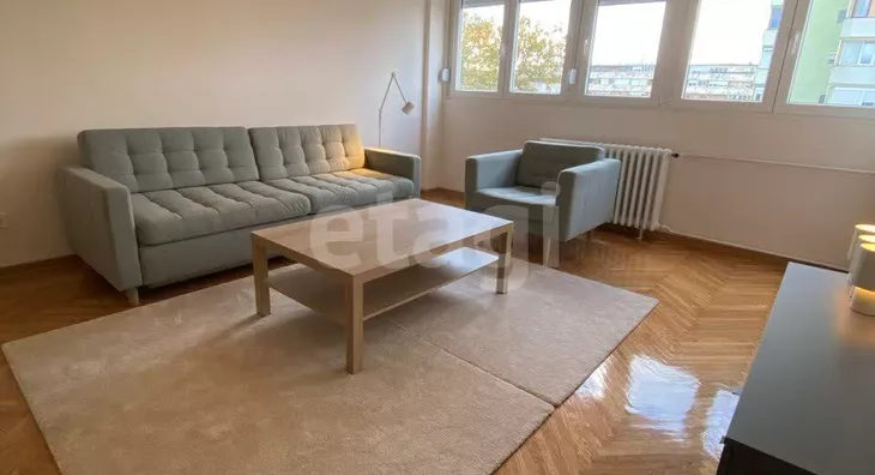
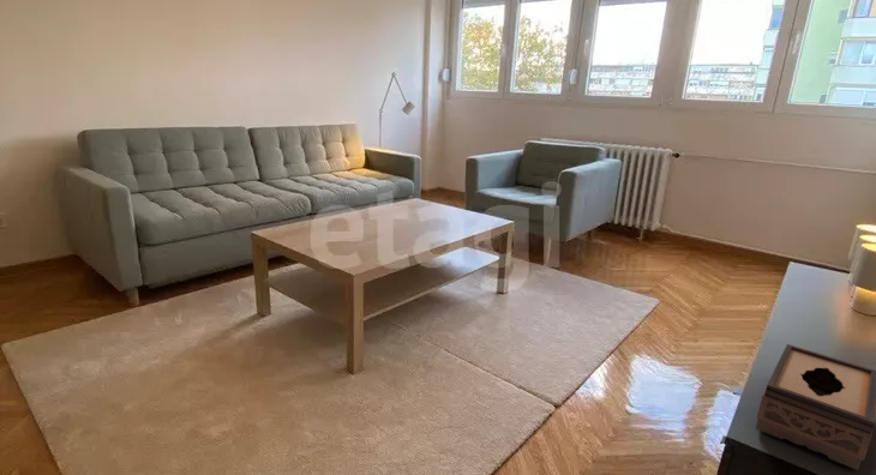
+ tissue box [755,343,876,471]
